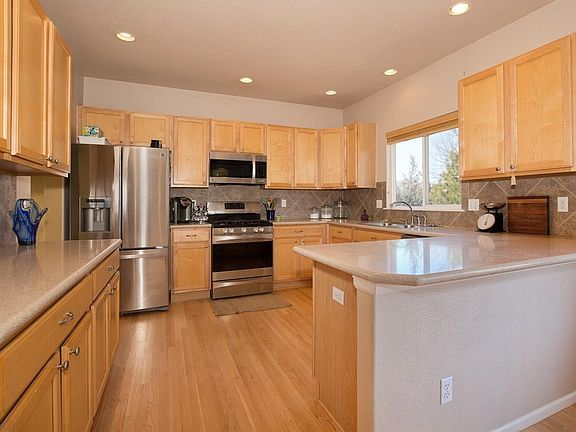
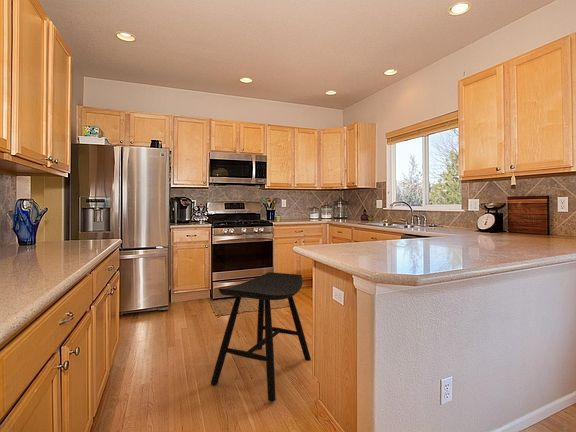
+ stool [210,271,312,402]
